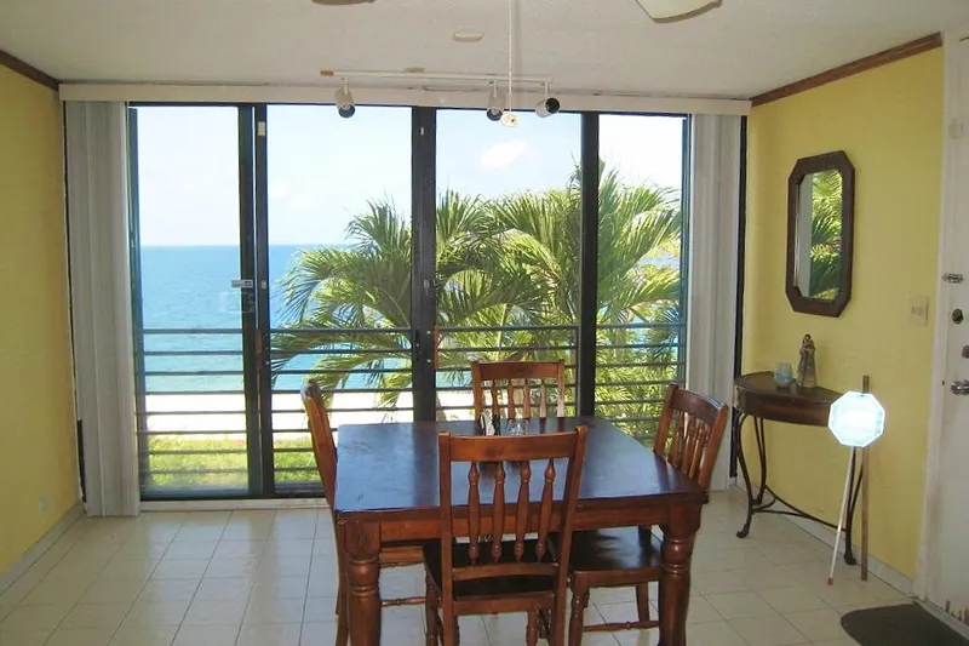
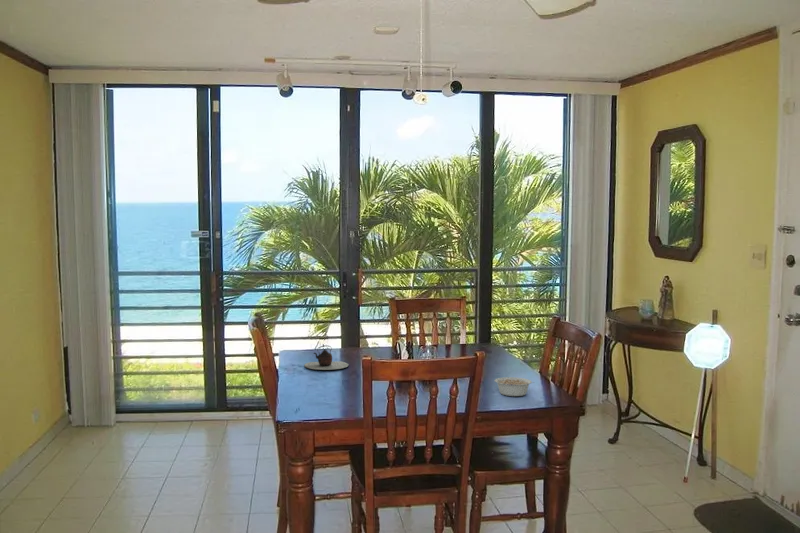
+ legume [494,376,536,397]
+ teapot [303,344,350,371]
